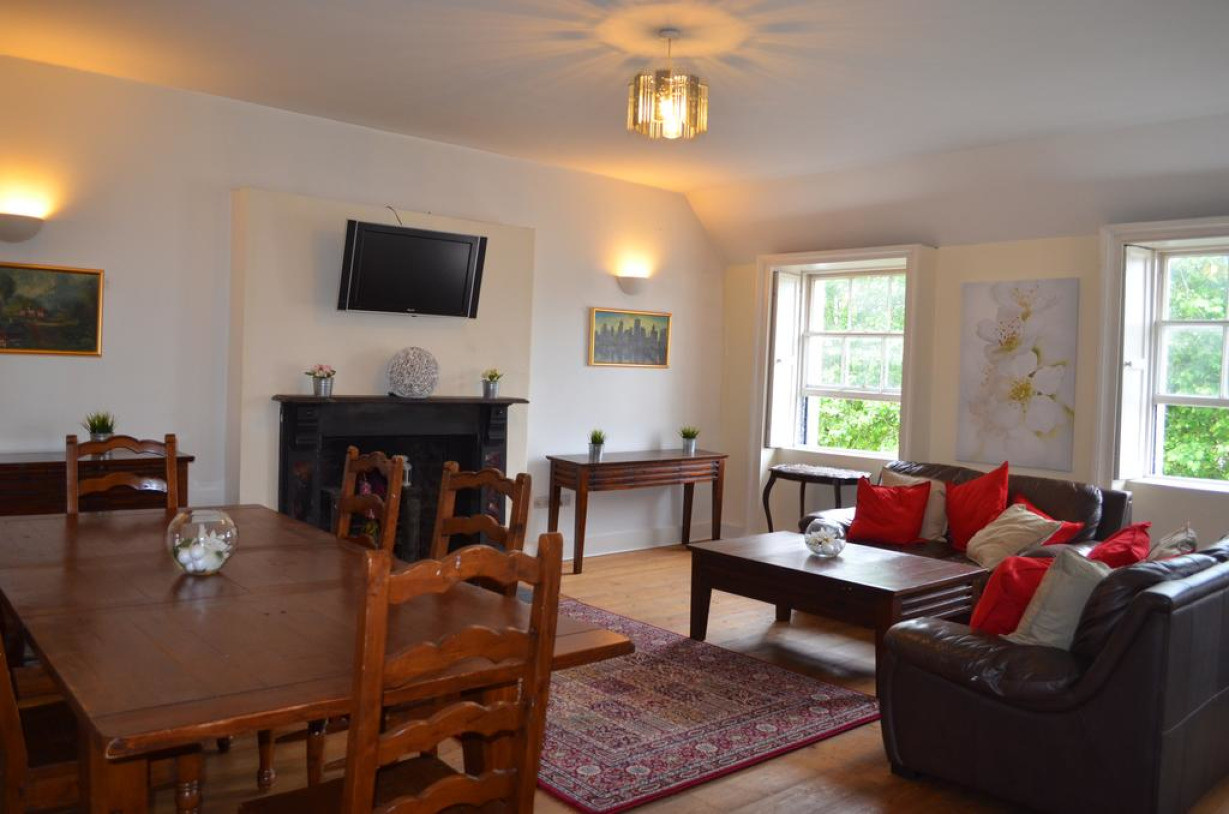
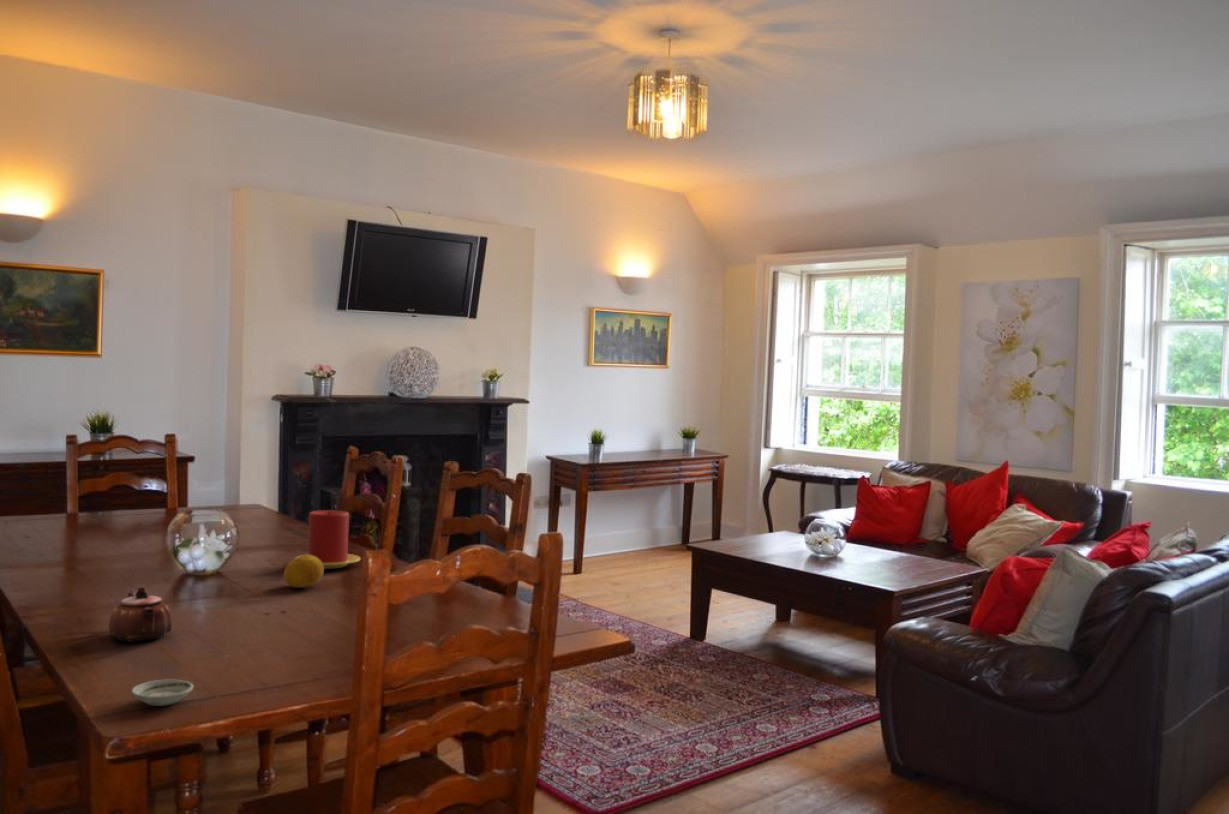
+ fruit [283,554,325,589]
+ teapot [108,585,173,643]
+ candle [294,509,361,570]
+ saucer [130,679,194,707]
